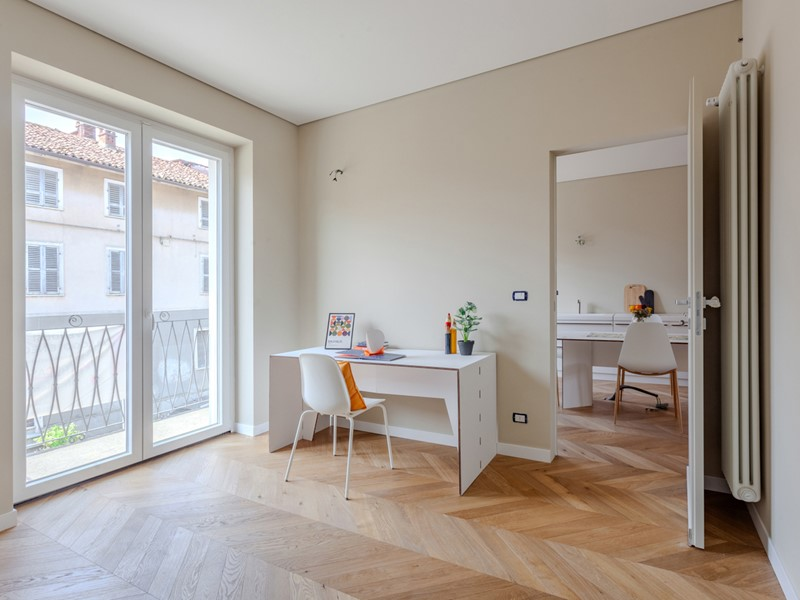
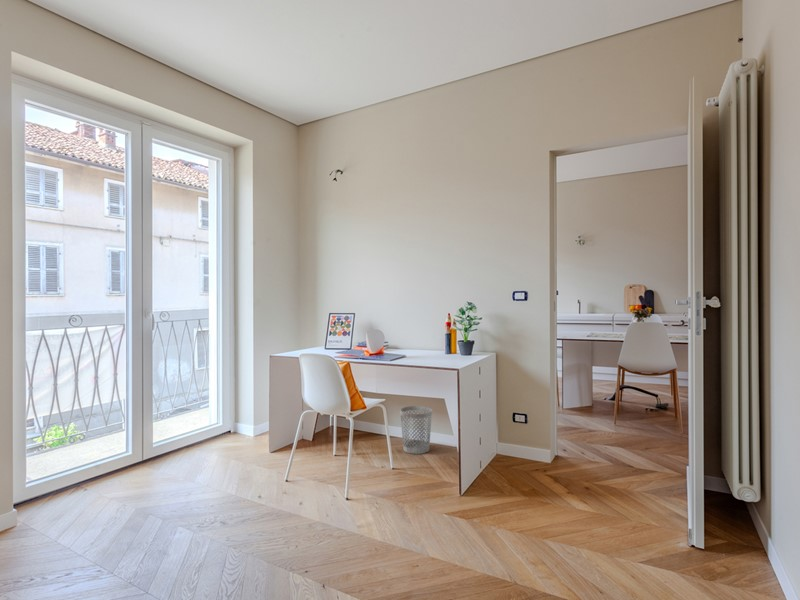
+ wastebasket [399,405,433,455]
